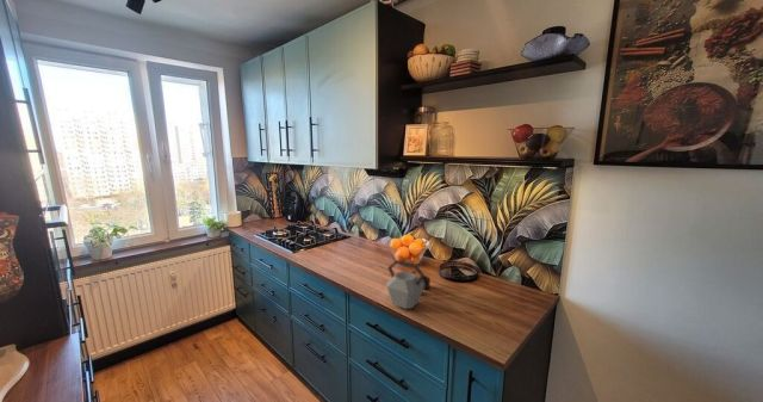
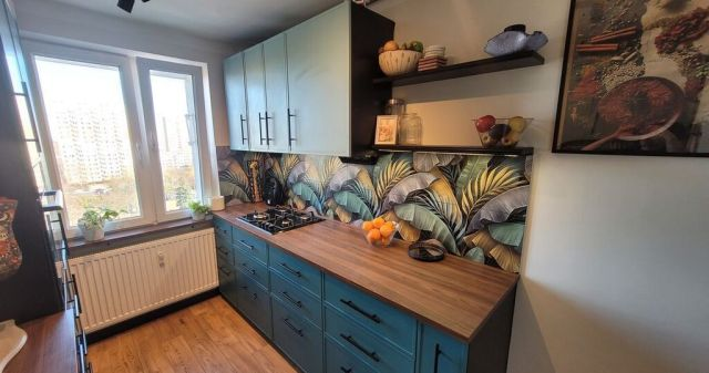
- kettle [385,259,432,310]
